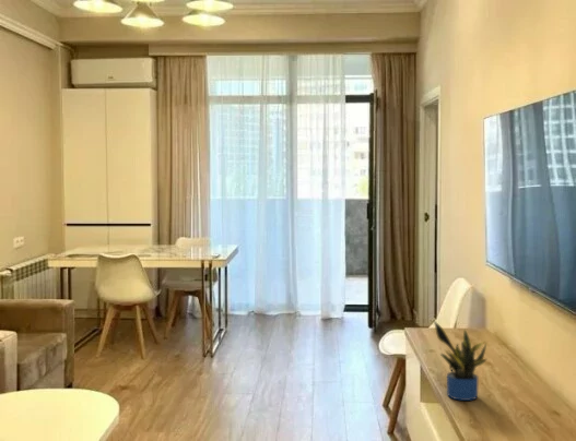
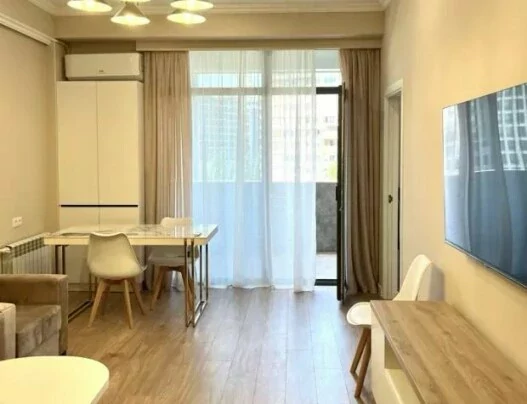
- potted plant [433,320,487,402]
